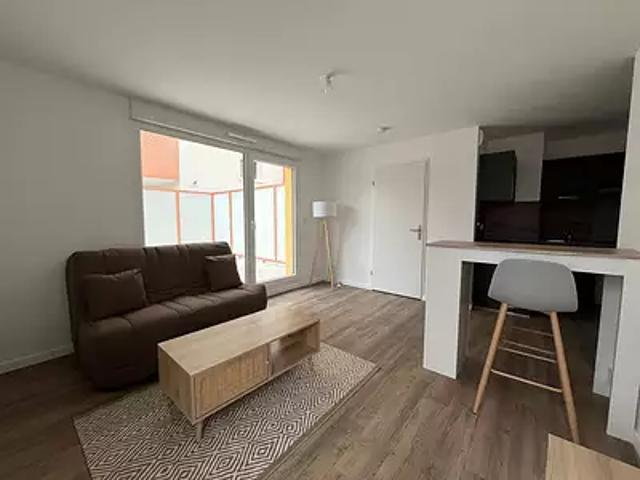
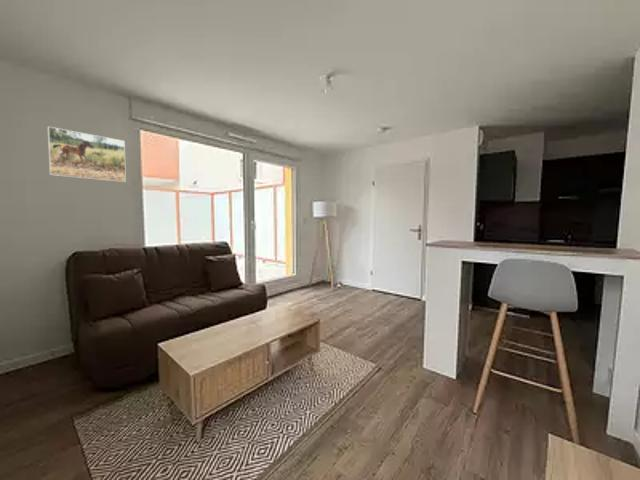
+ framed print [46,125,127,183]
